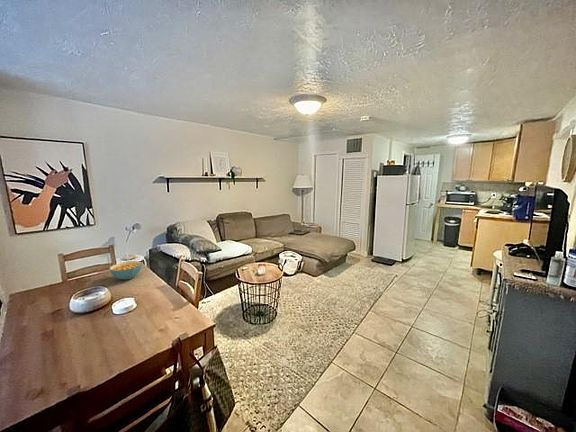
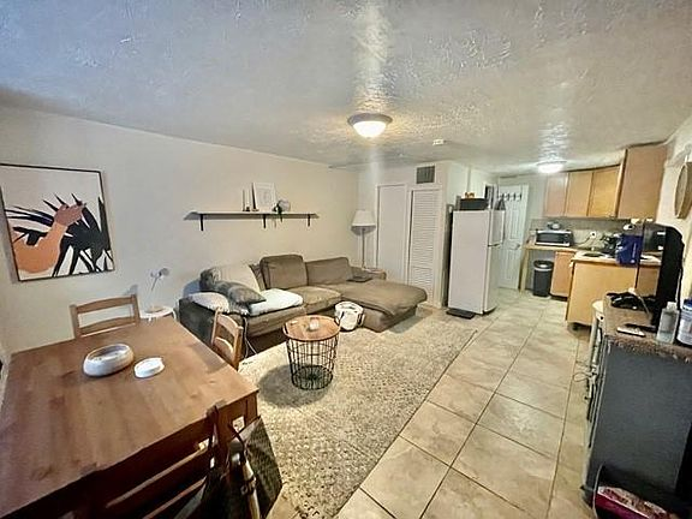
- cereal bowl [109,260,143,281]
